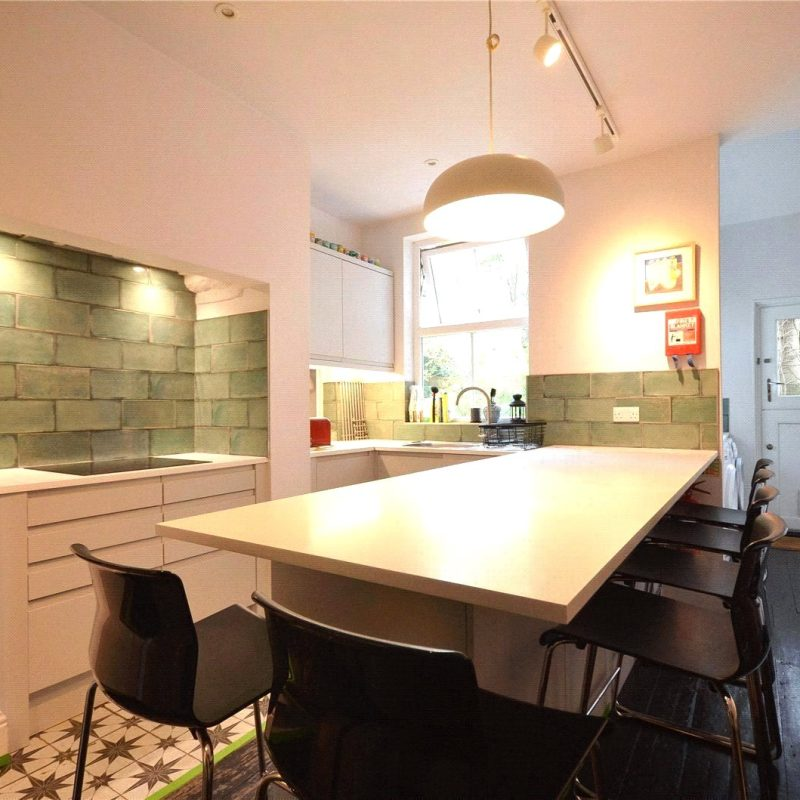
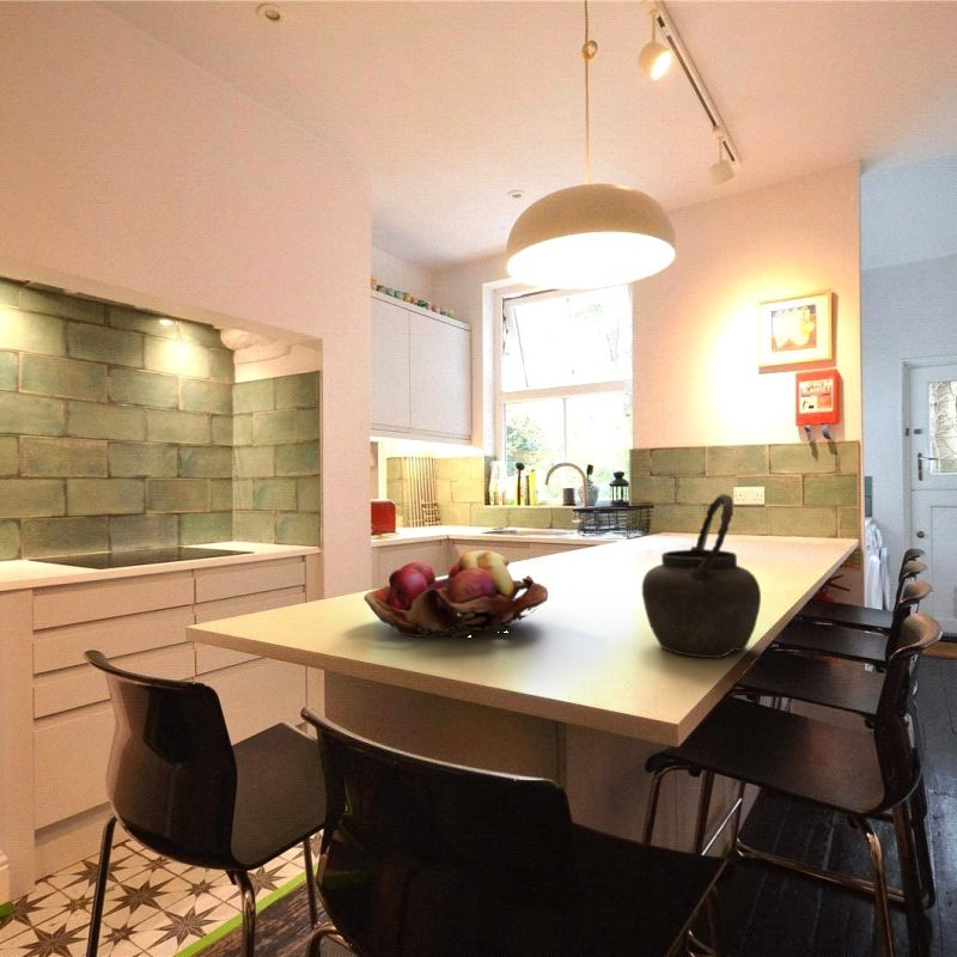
+ kettle [641,493,762,659]
+ fruit basket [362,549,549,639]
